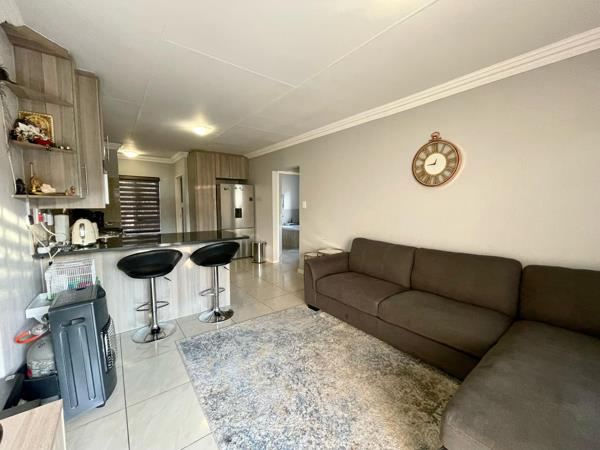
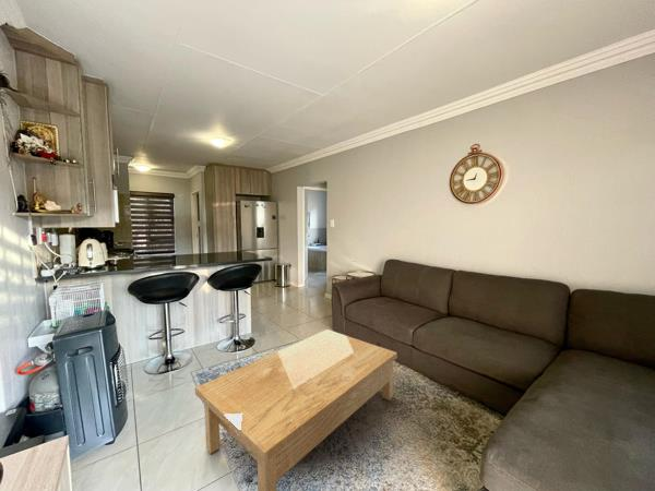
+ coffee table [194,328,398,491]
